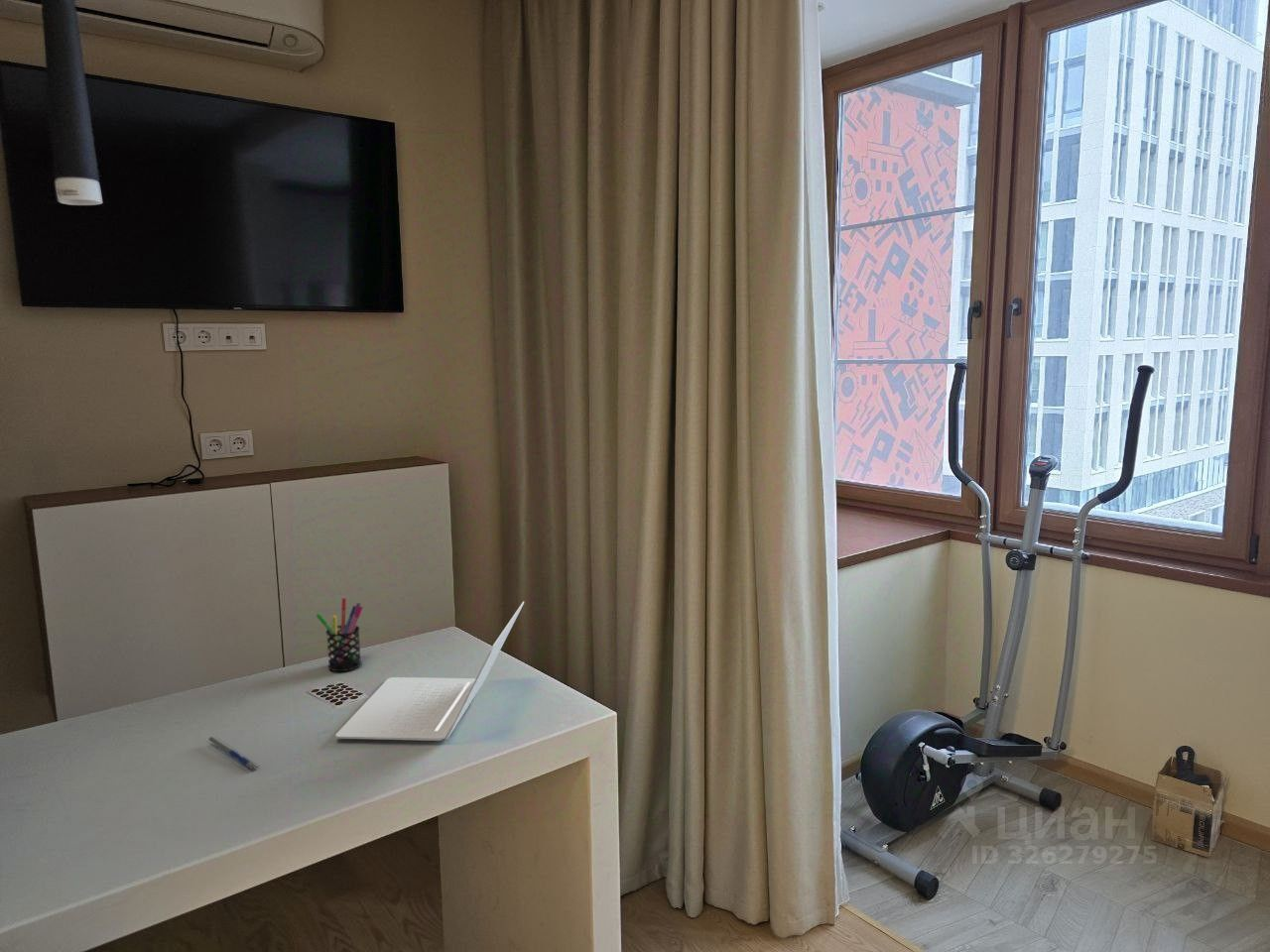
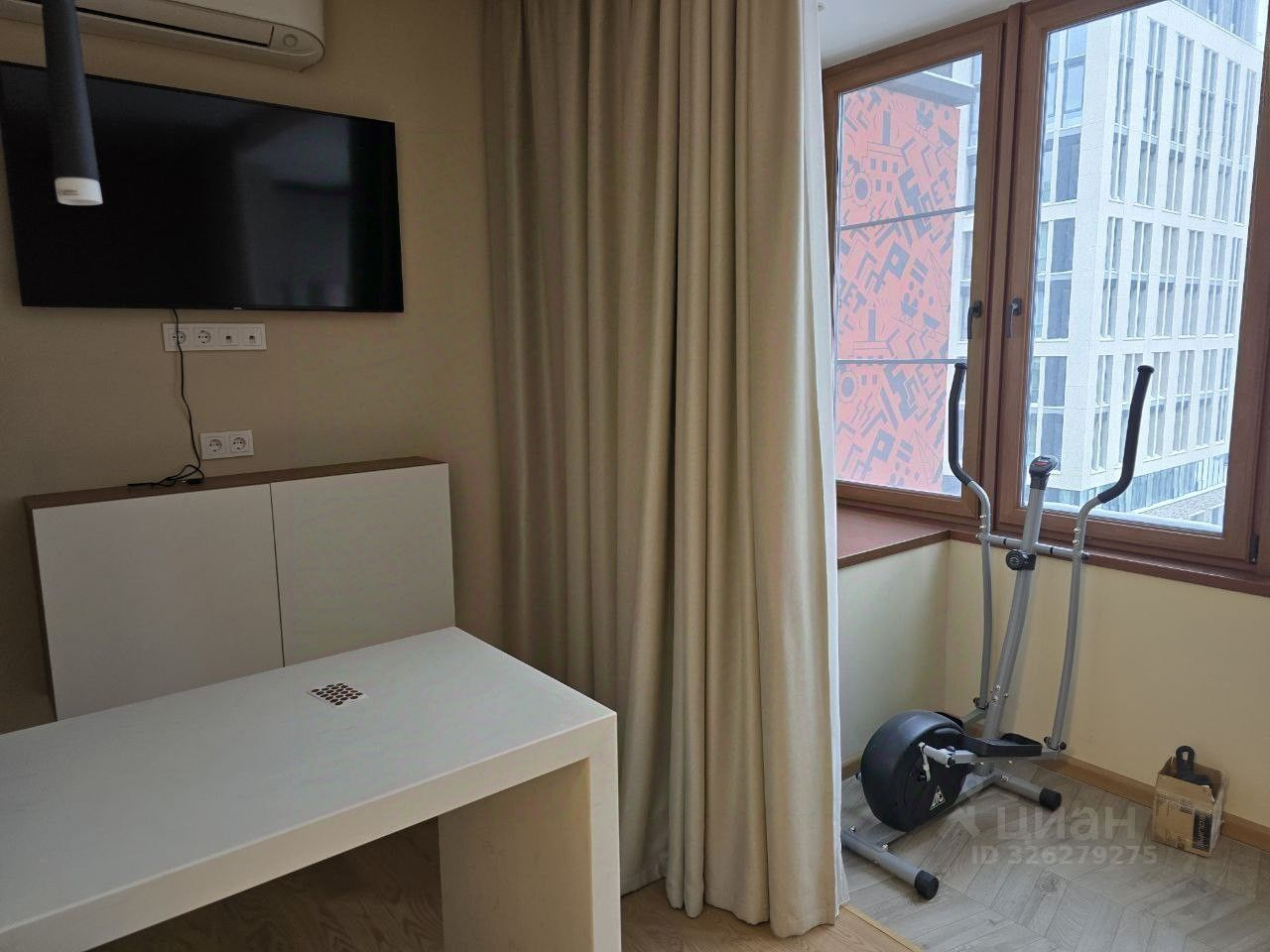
- laptop [334,601,525,742]
- pen [205,736,261,772]
- pen holder [316,597,364,672]
